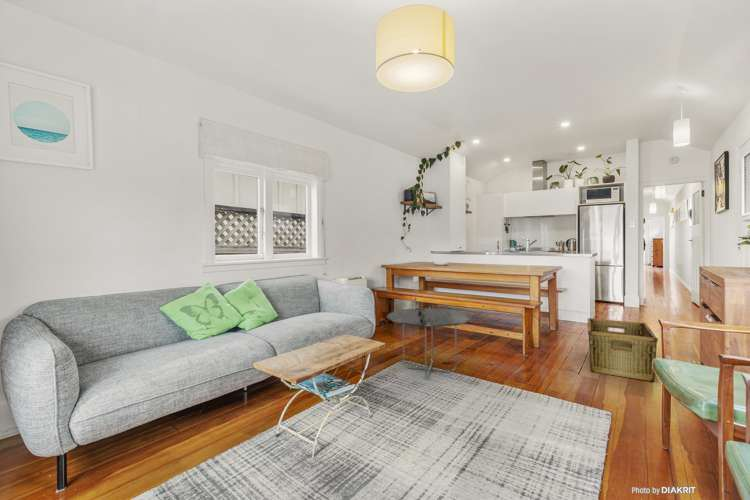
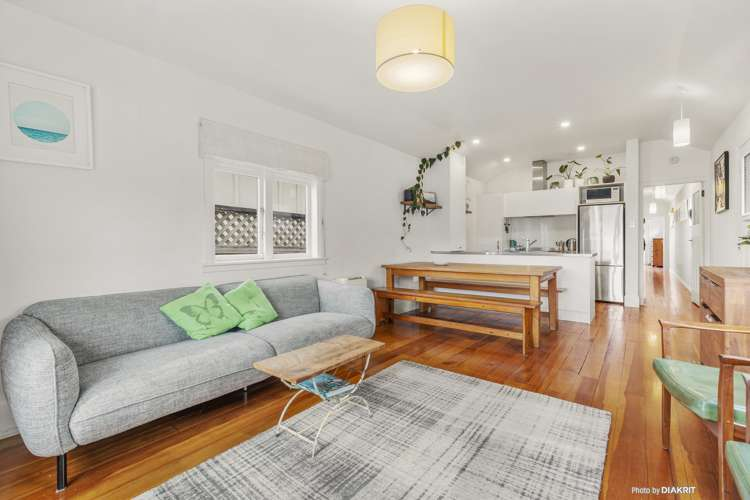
- side table [386,307,473,379]
- hamper [587,317,659,382]
